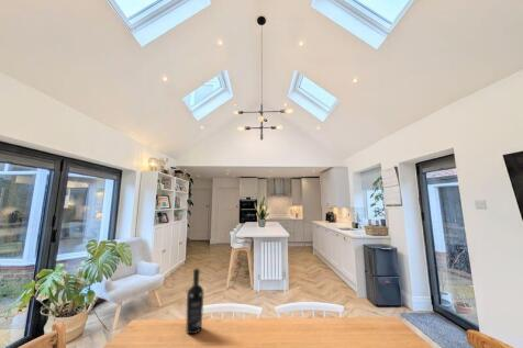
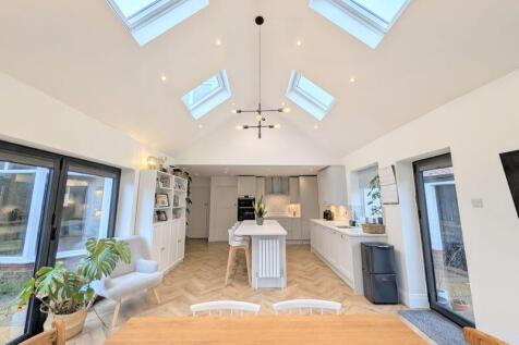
- wine bottle [185,268,204,335]
